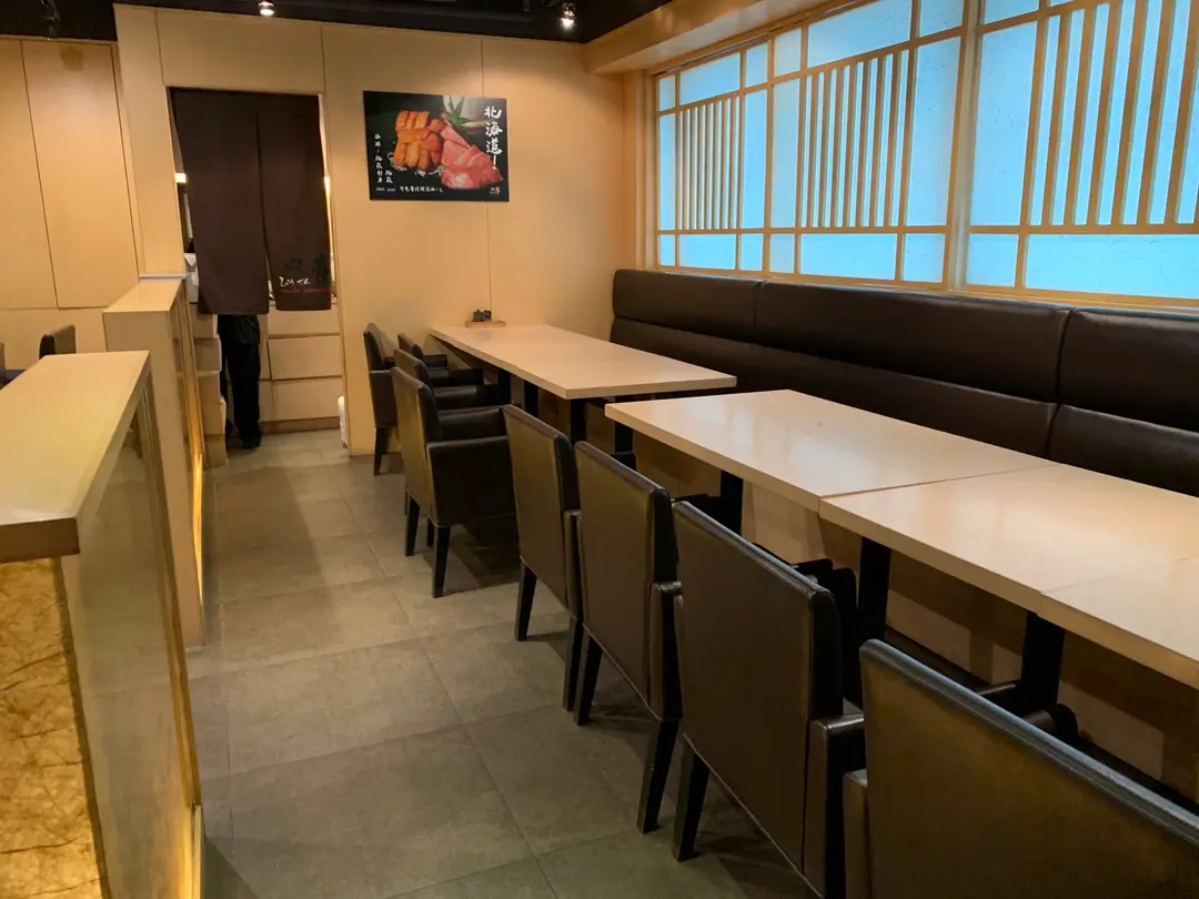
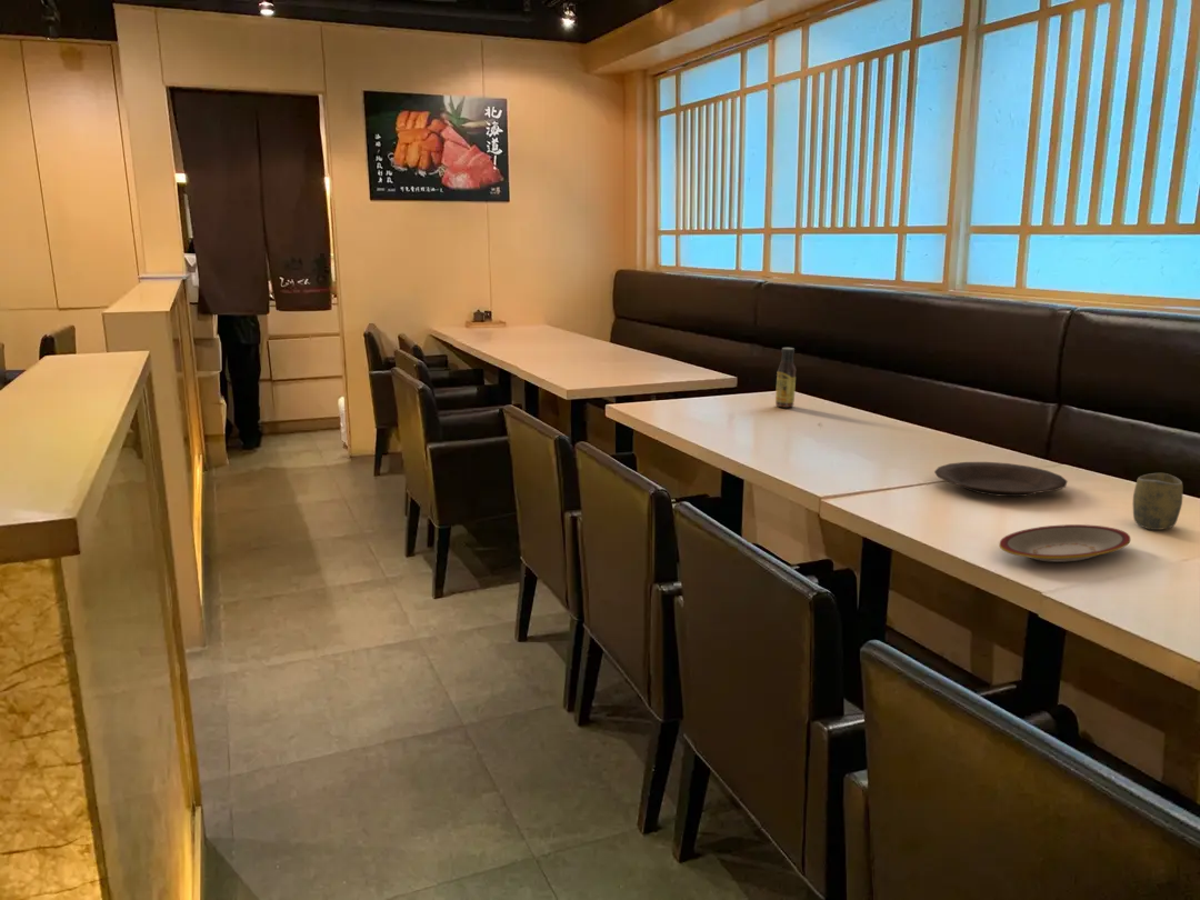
+ sauce bottle [774,347,797,409]
+ plate [998,523,1131,563]
+ plate [933,461,1068,498]
+ cup [1132,472,1183,531]
